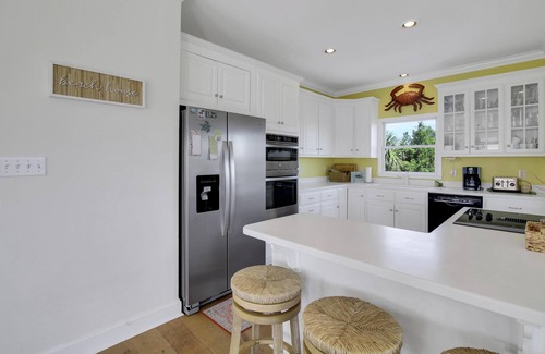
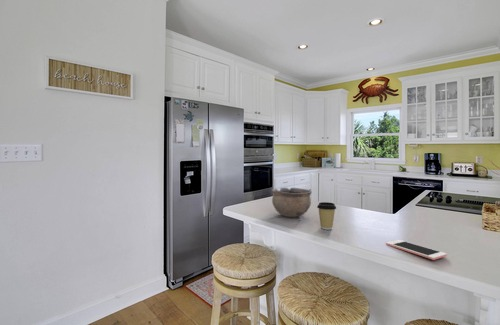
+ ceramic bowl [271,187,313,218]
+ cell phone [385,239,448,261]
+ coffee cup [316,201,337,231]
